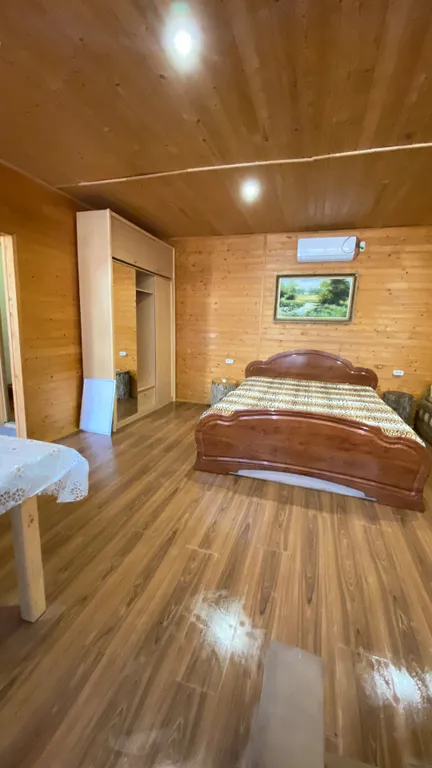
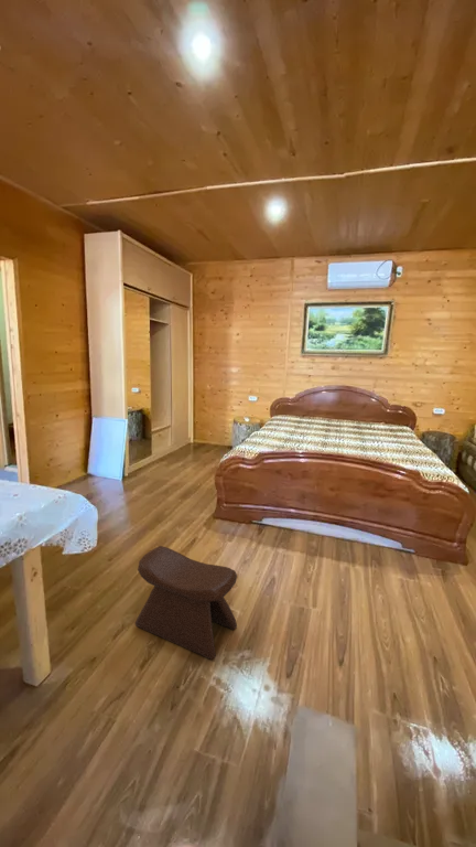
+ stool [134,545,238,661]
